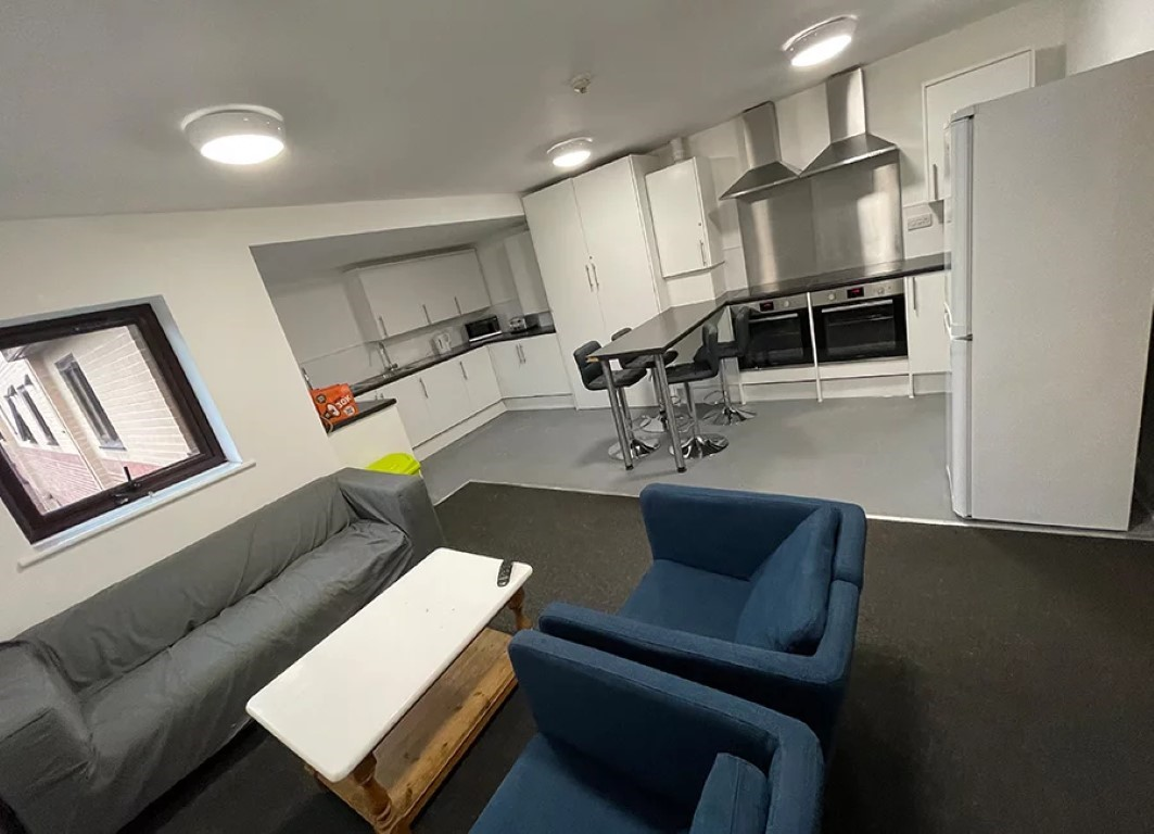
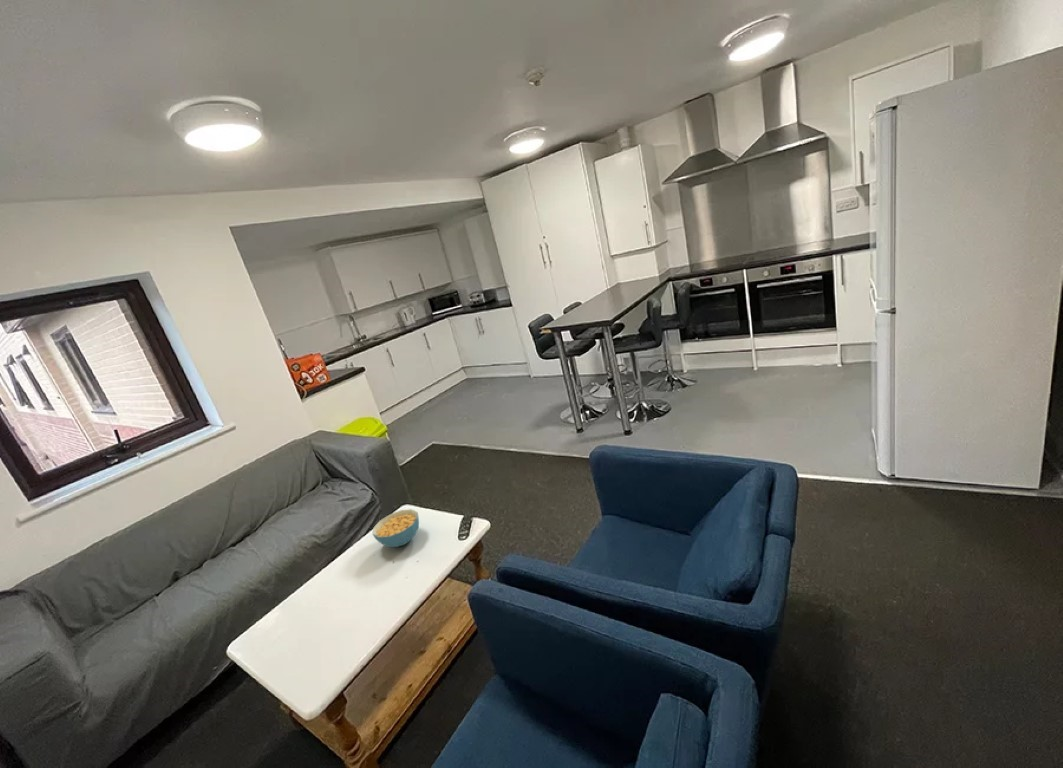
+ cereal bowl [372,508,420,548]
